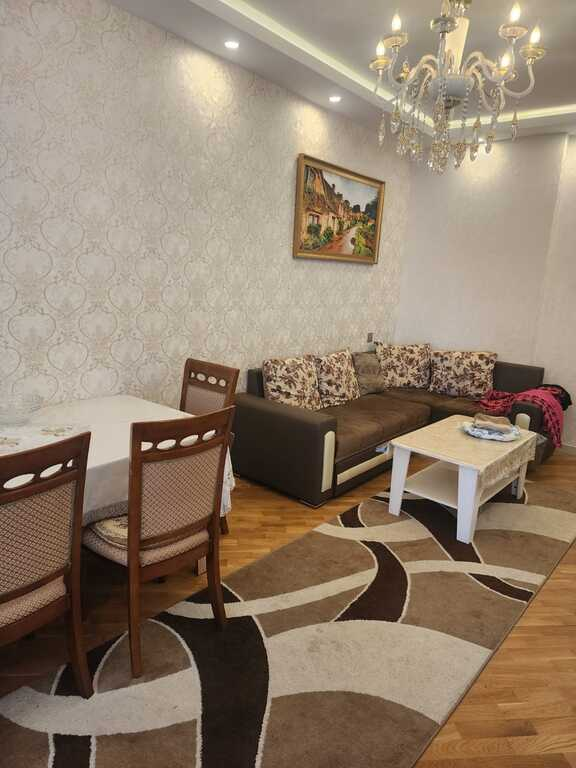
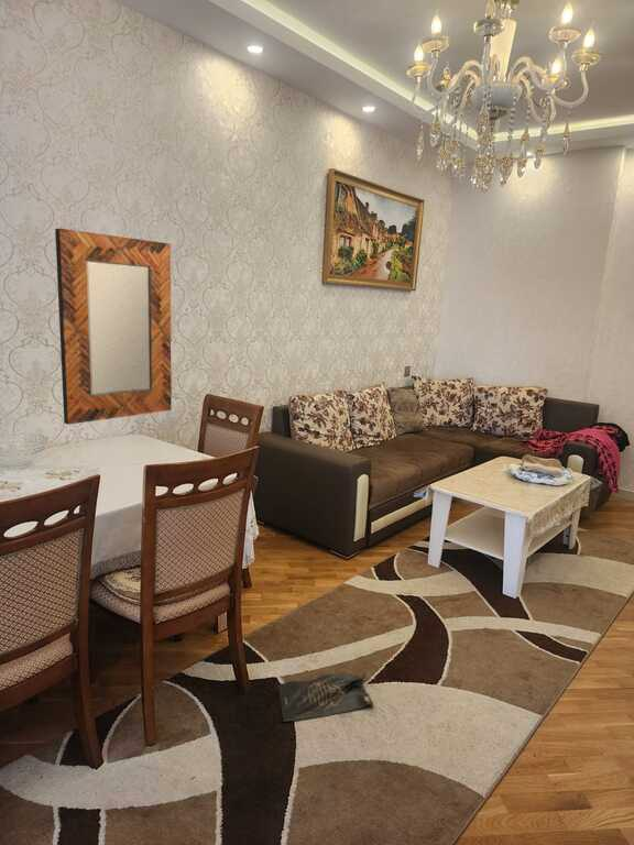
+ bag [277,673,375,723]
+ home mirror [54,228,173,426]
